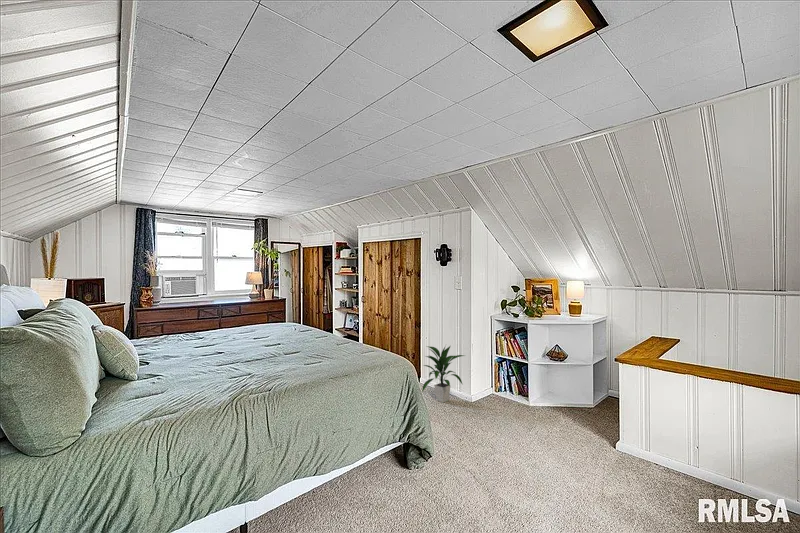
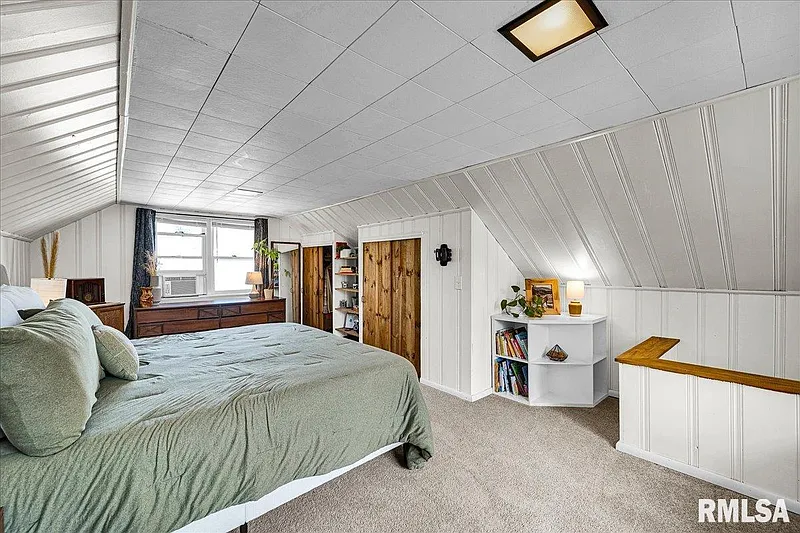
- indoor plant [421,344,467,403]
